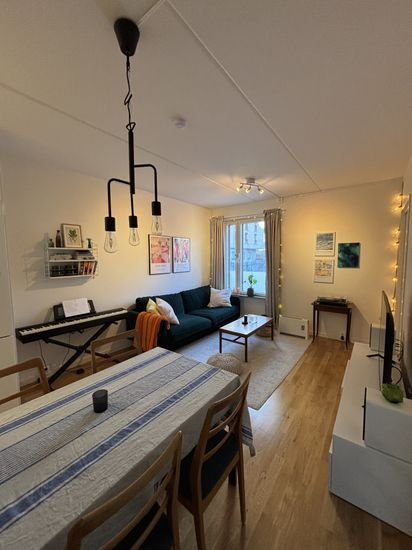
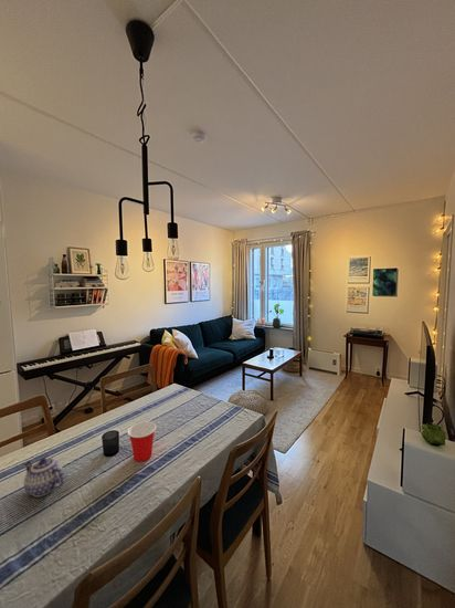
+ teapot [23,457,66,497]
+ cup [126,420,157,463]
